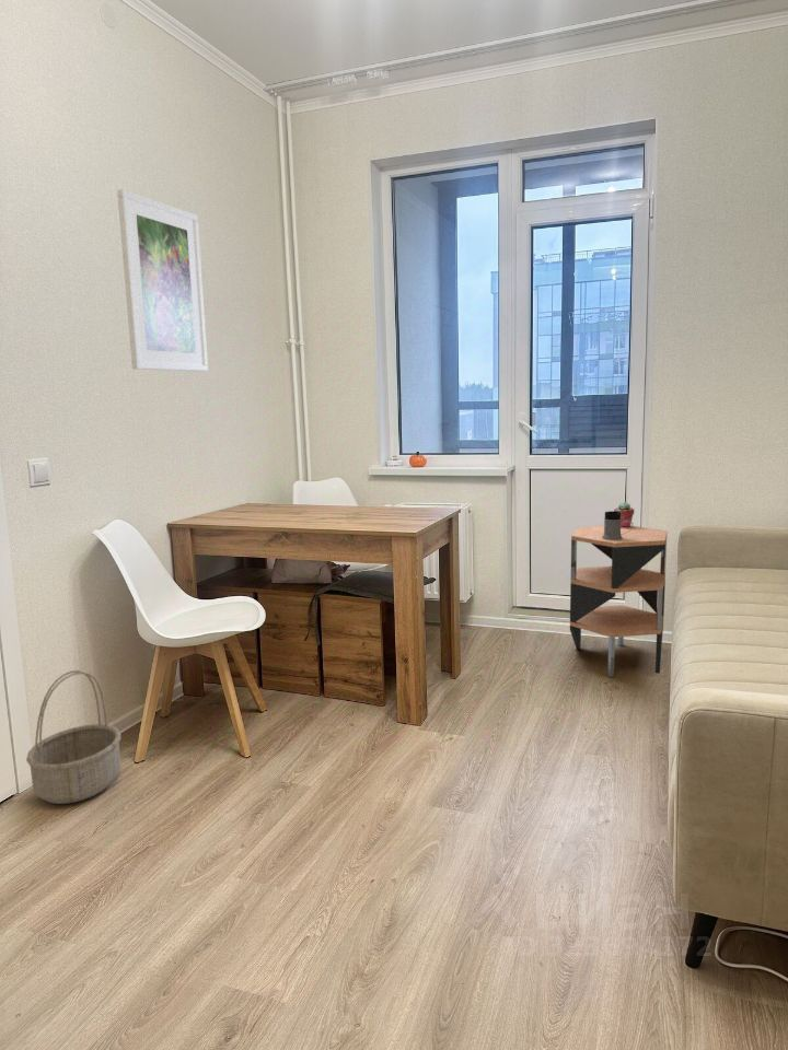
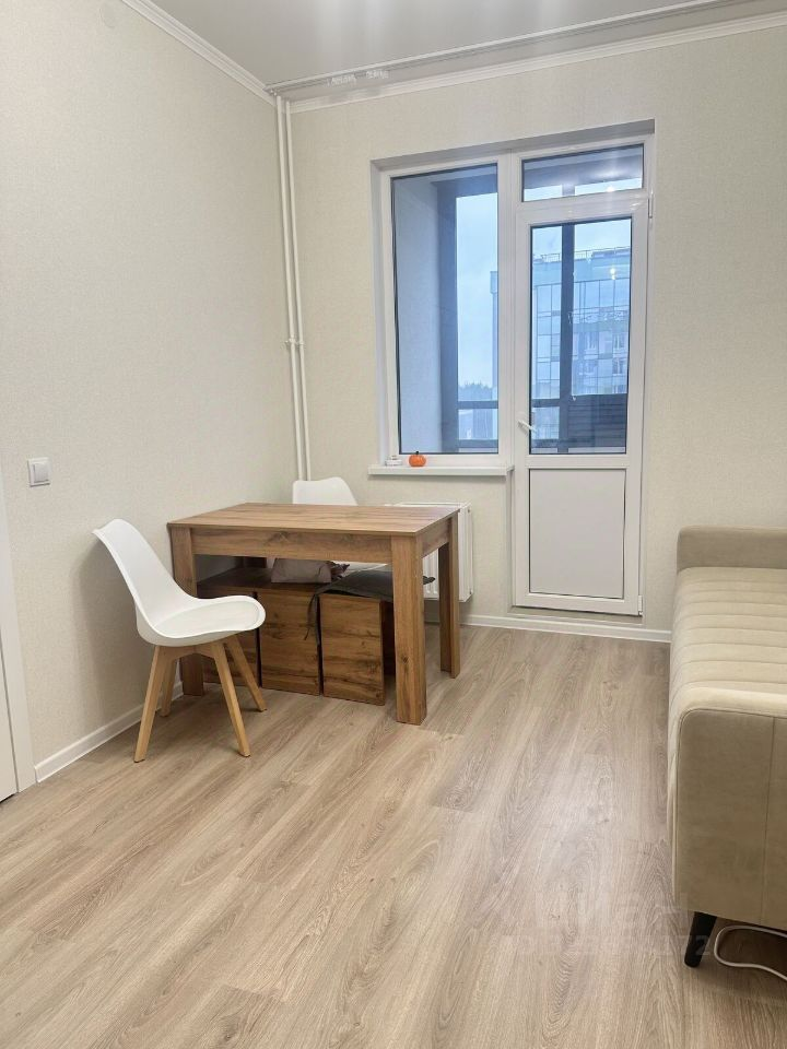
- mug [602,510,634,540]
- side table [569,525,669,678]
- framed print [116,188,209,372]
- basket [25,669,121,805]
- potted succulent [613,501,635,527]
